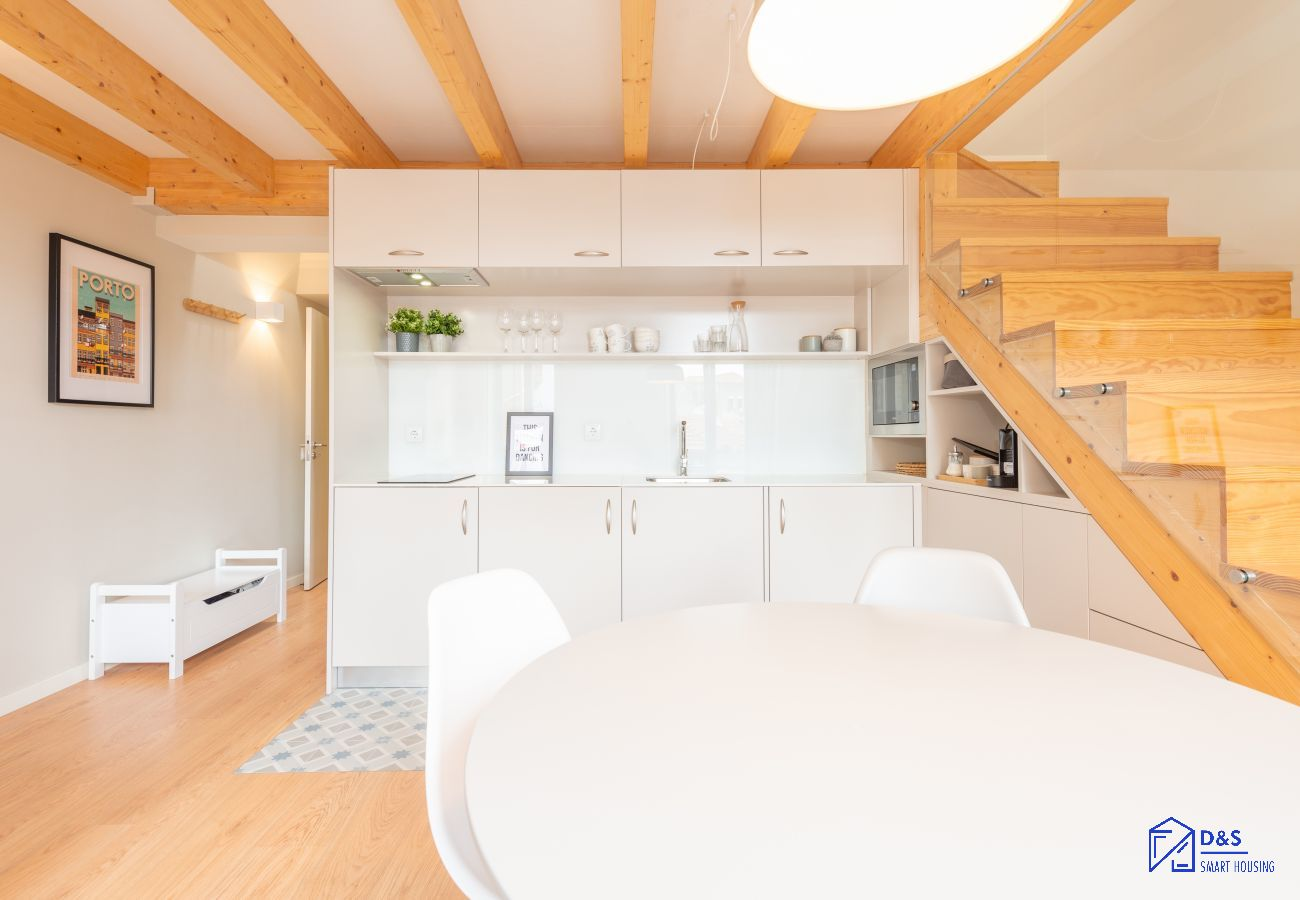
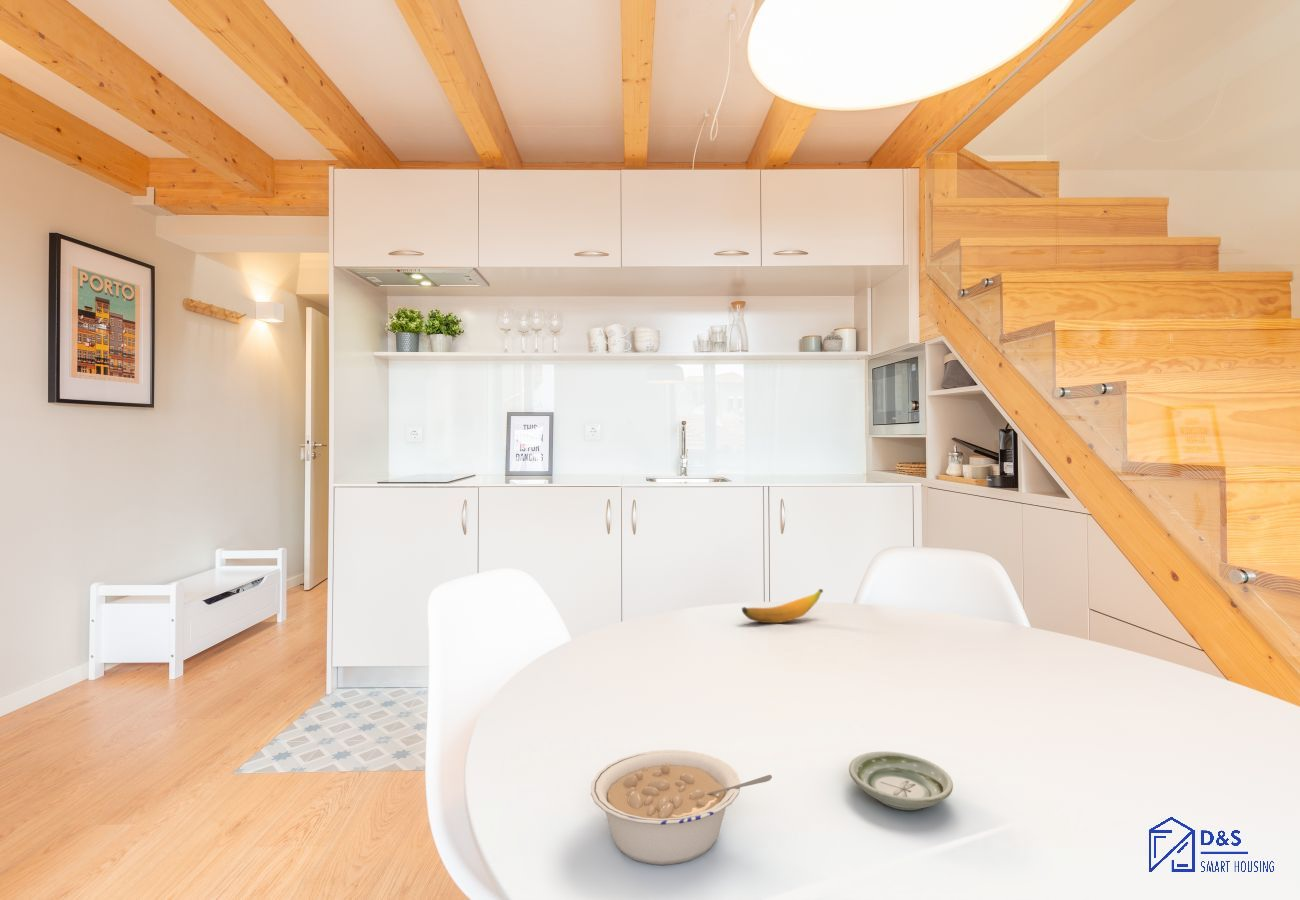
+ legume [590,749,773,866]
+ banana [740,588,824,624]
+ saucer [848,751,954,811]
